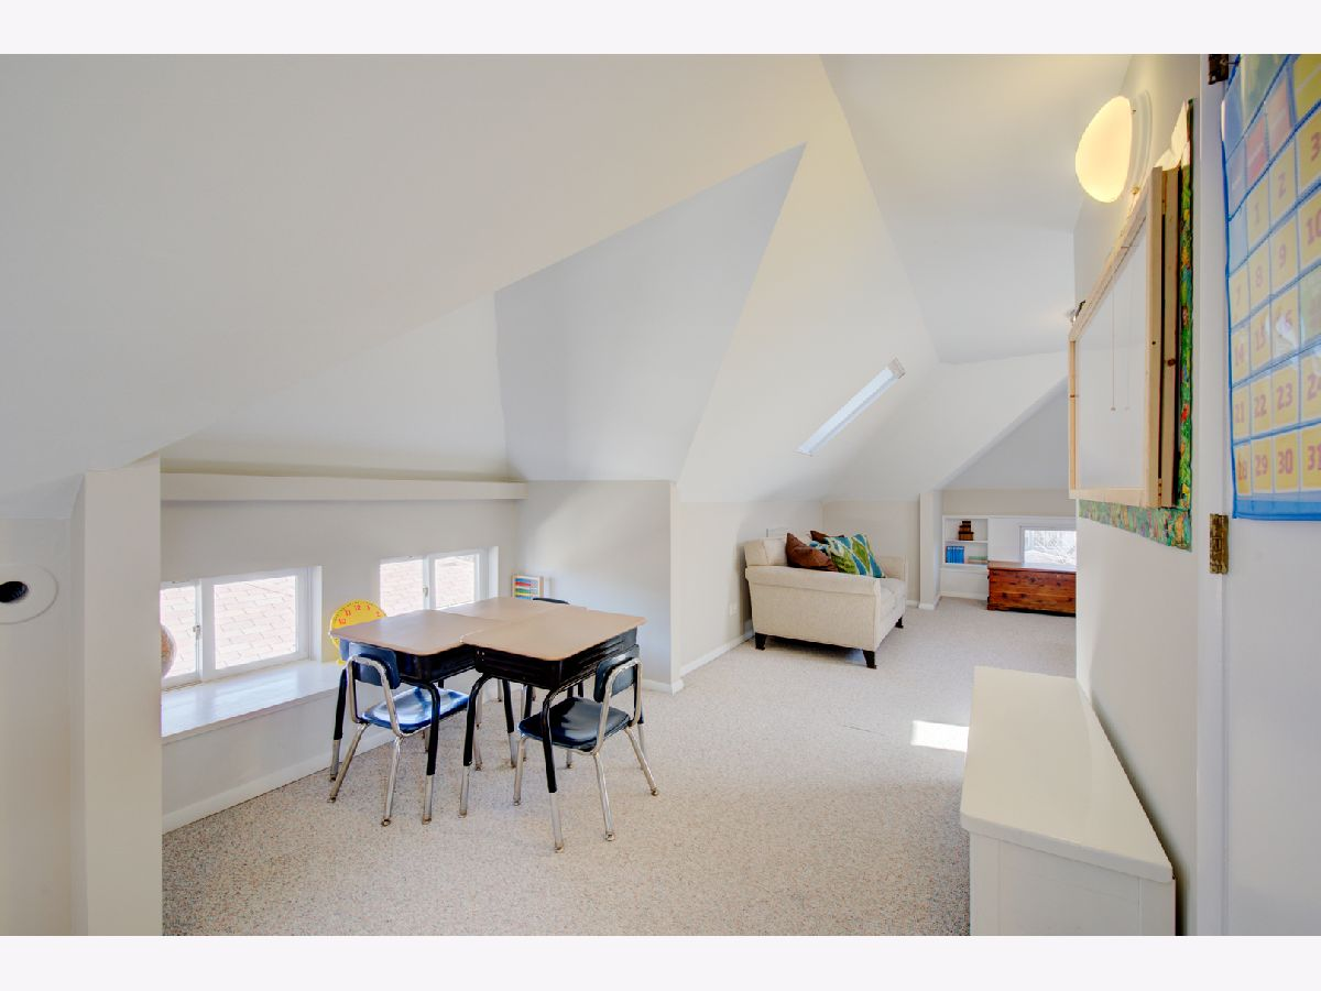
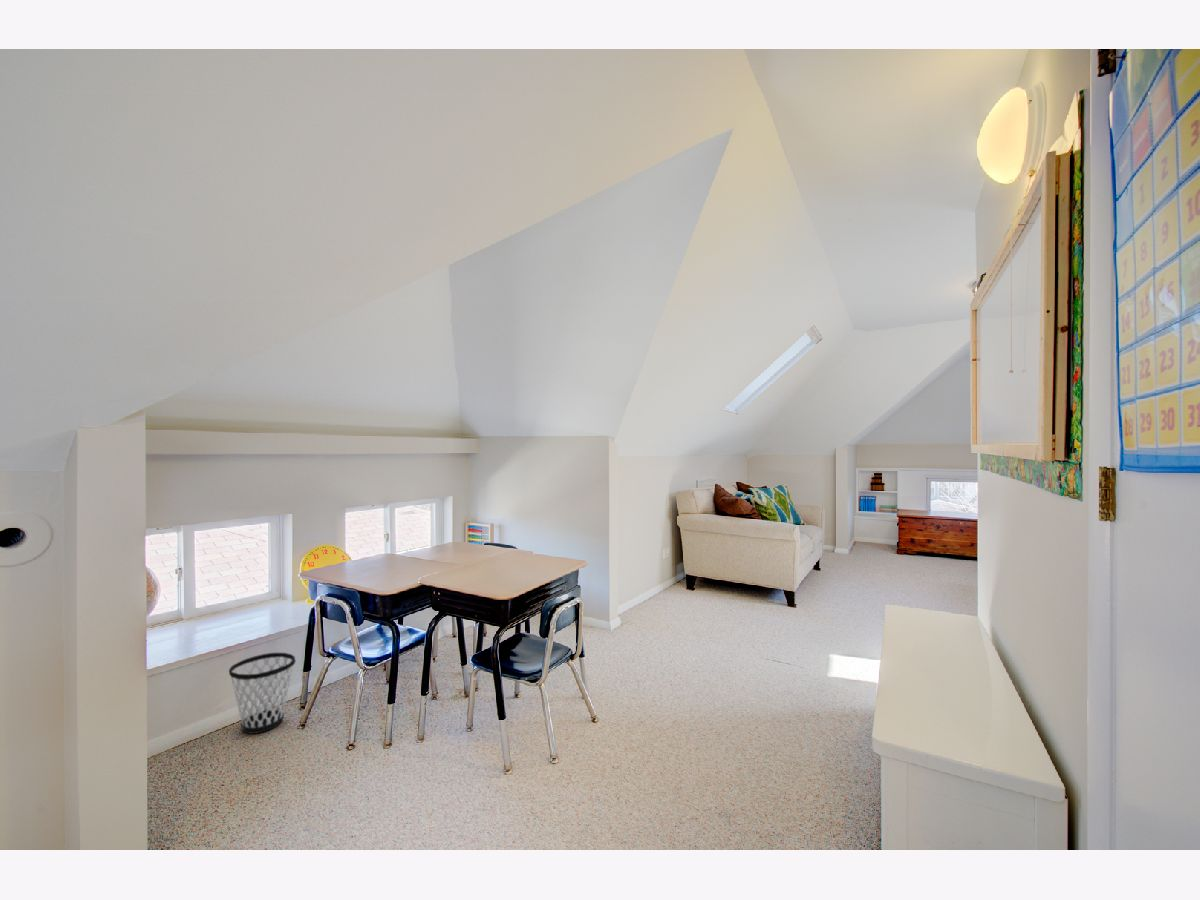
+ wastebasket [228,652,297,735]
